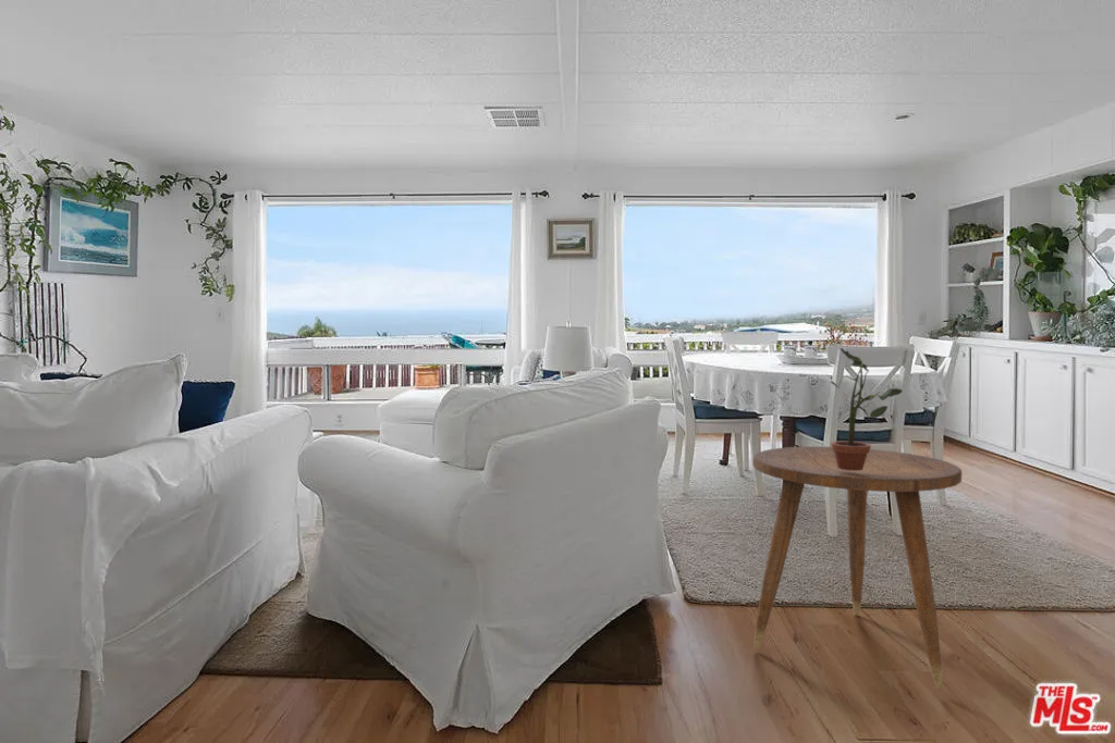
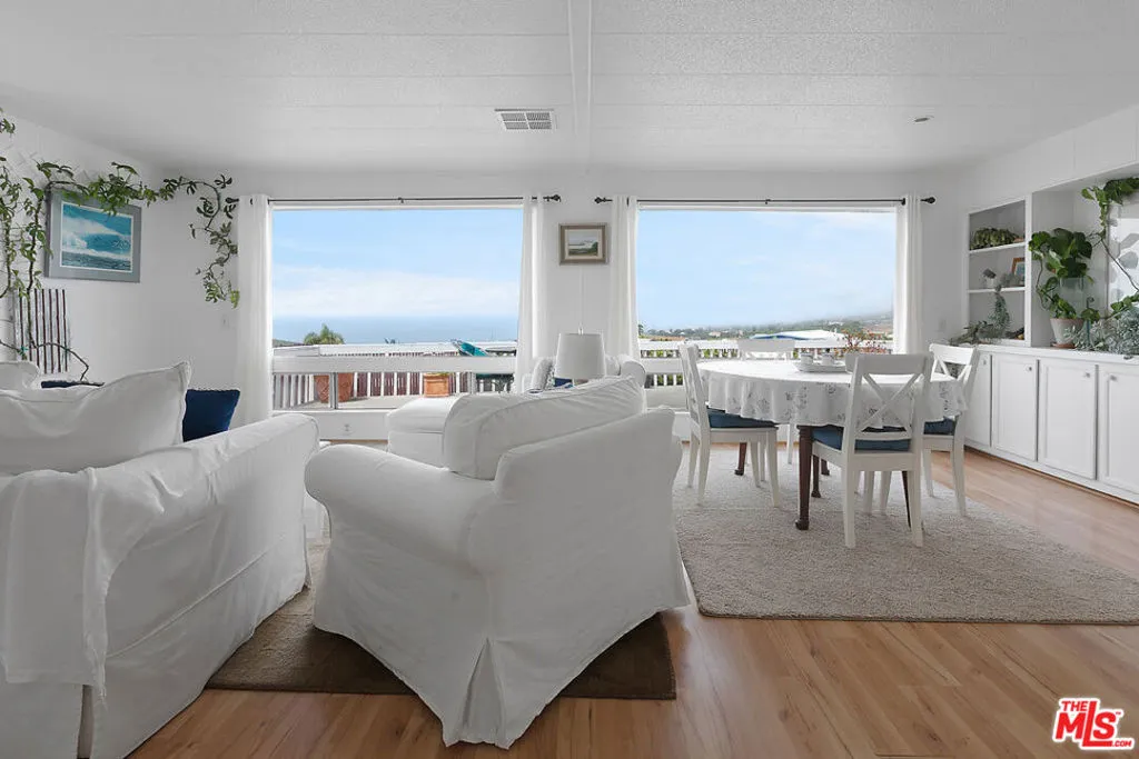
- potted plant [830,347,904,471]
- side table [751,445,963,691]
